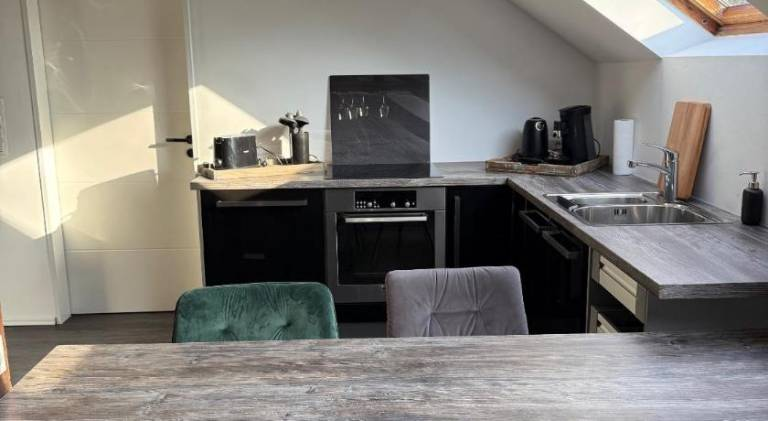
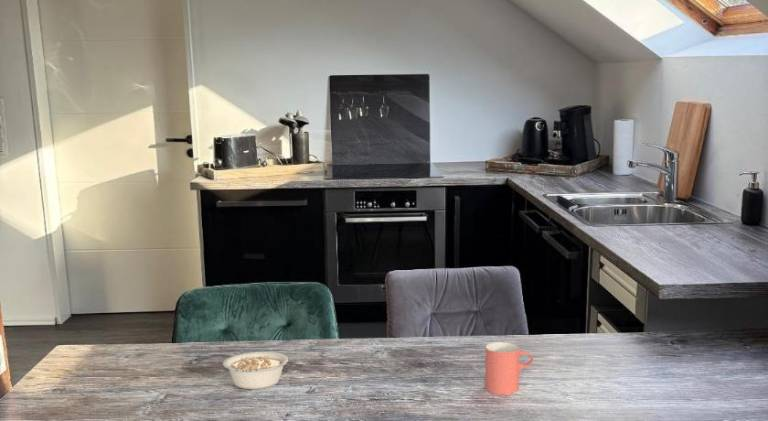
+ cup [485,341,534,395]
+ legume [222,351,291,390]
